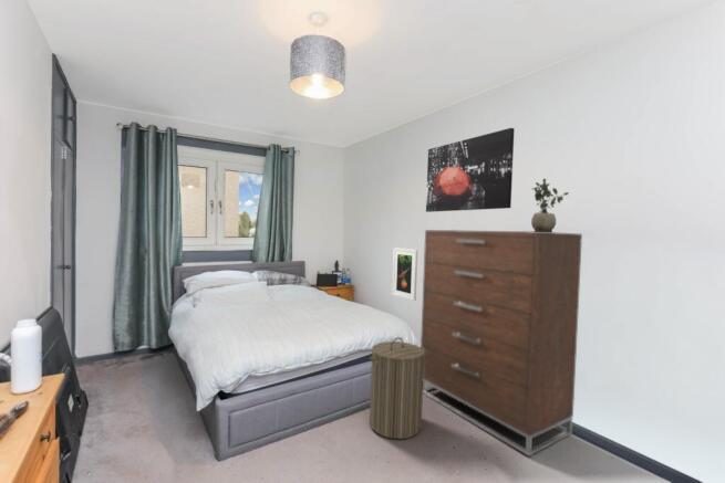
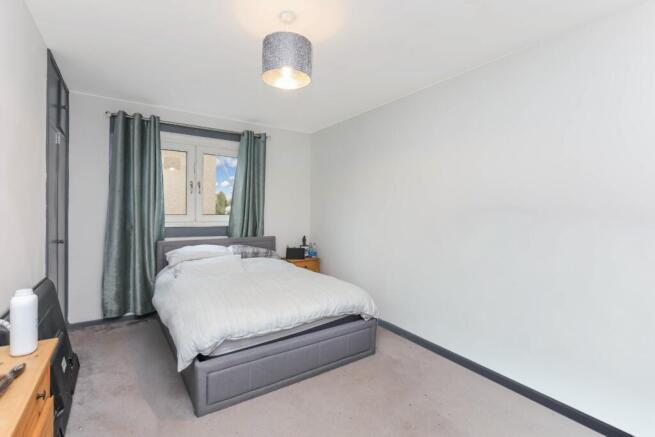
- potted plant [530,178,570,232]
- laundry hamper [369,336,425,440]
- wall art [425,127,515,213]
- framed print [391,246,418,302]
- dresser [420,229,583,458]
